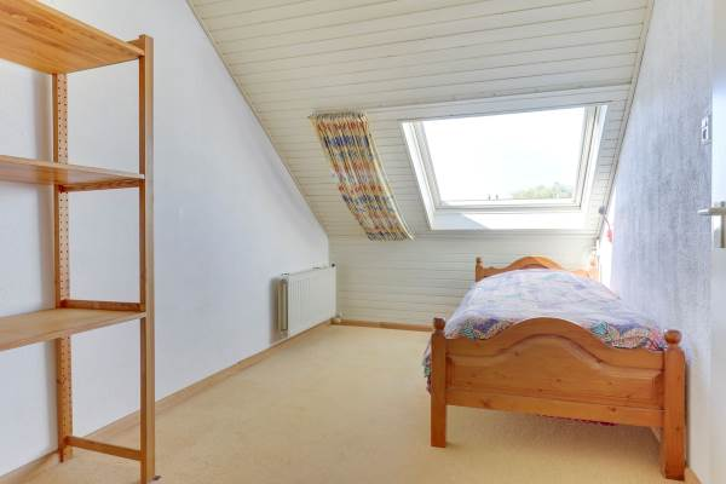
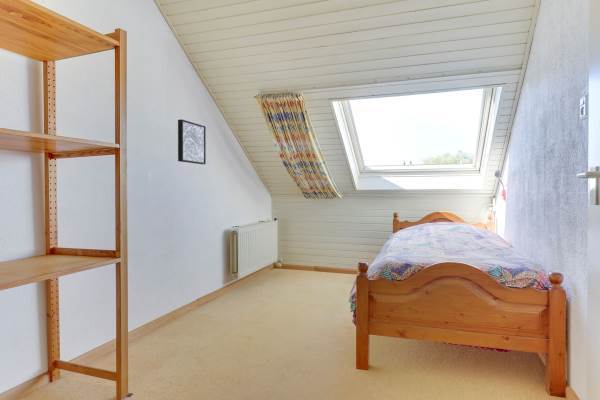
+ wall art [177,118,207,165]
